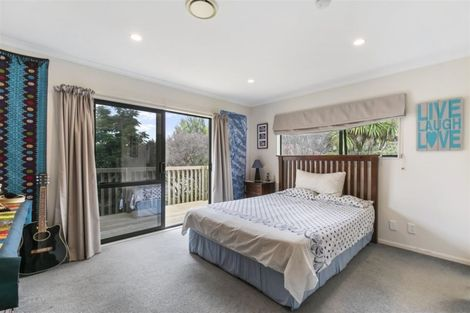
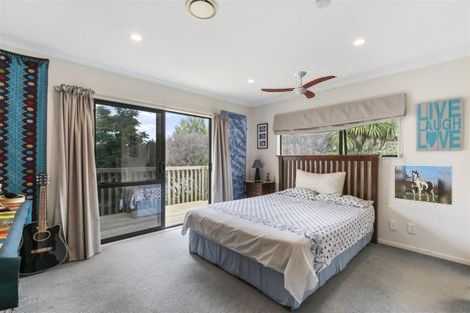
+ ceiling fan [260,70,338,100]
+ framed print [393,164,454,206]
